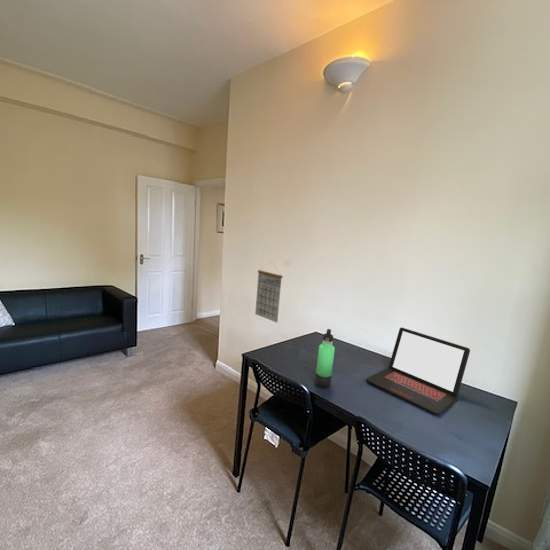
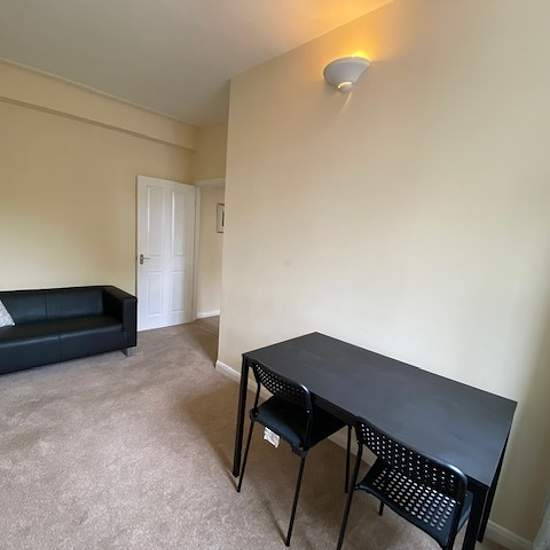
- calendar [254,261,284,323]
- thermos bottle [314,328,336,389]
- laptop [365,326,471,416]
